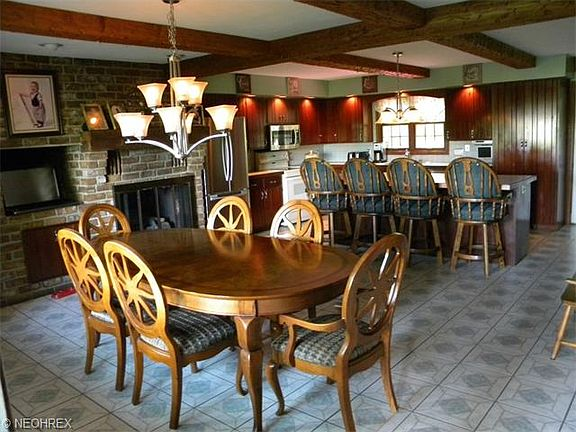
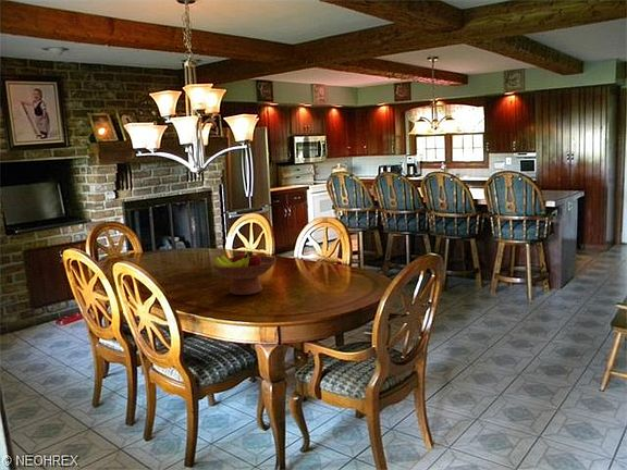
+ fruit bowl [210,250,278,296]
